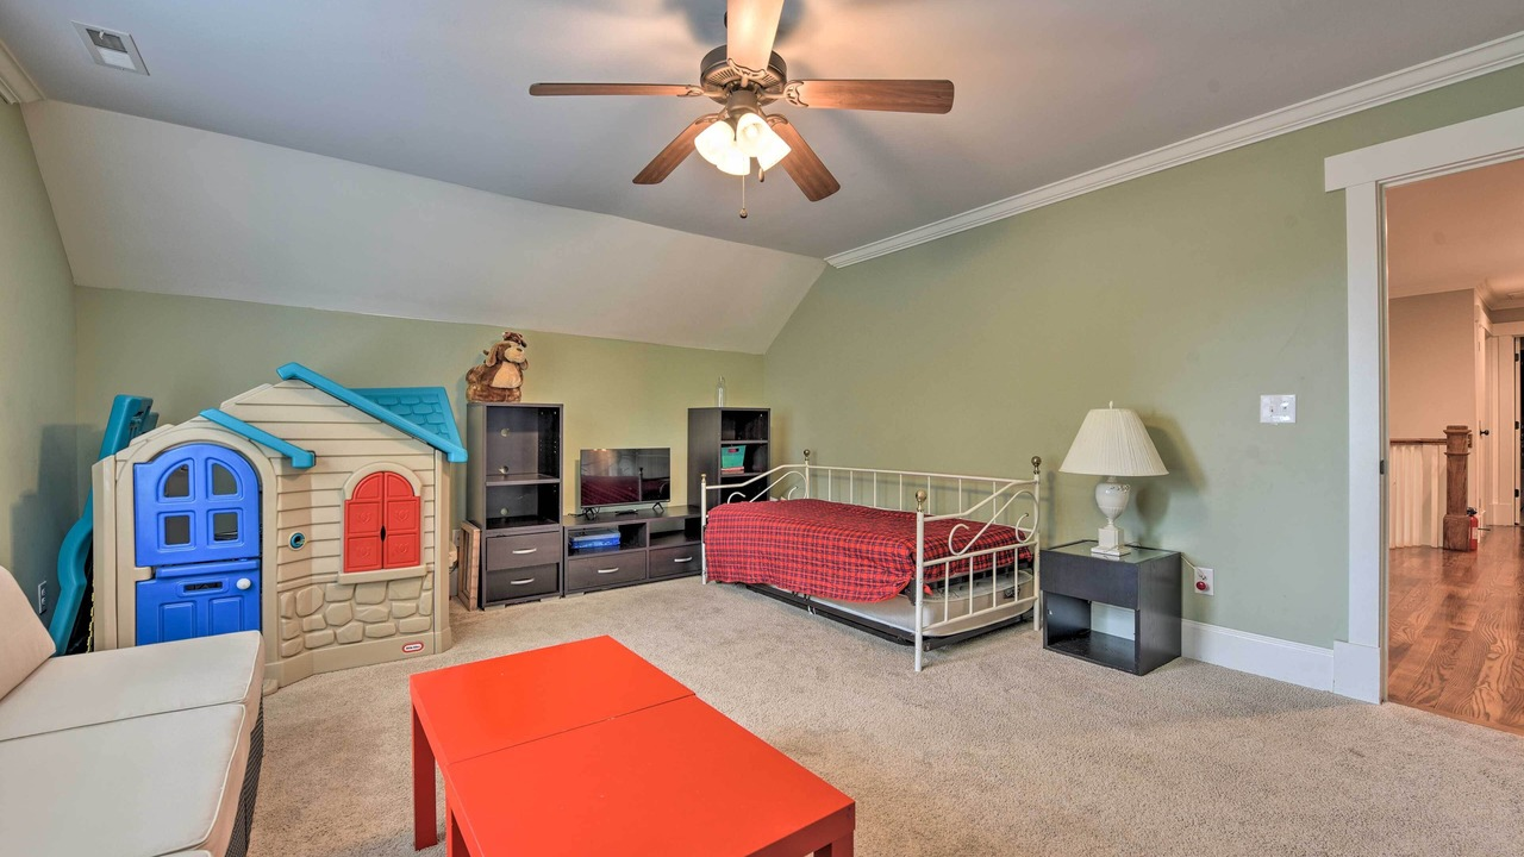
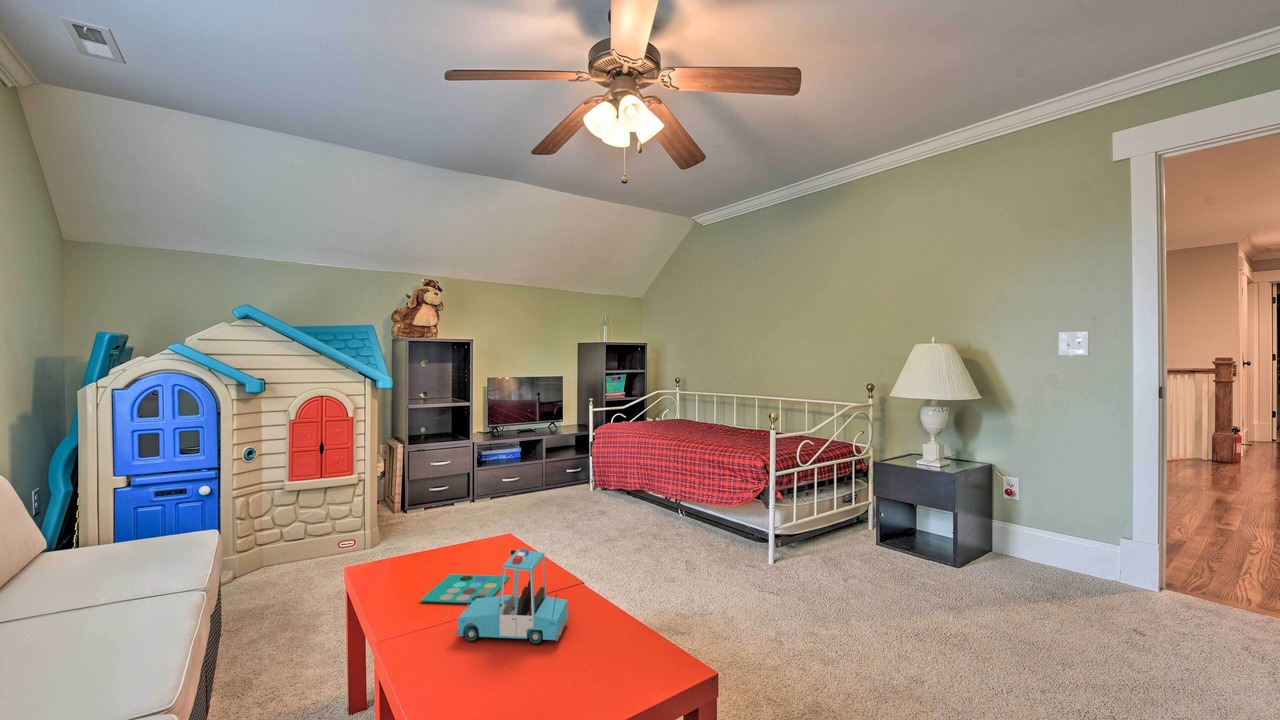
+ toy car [419,547,570,645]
